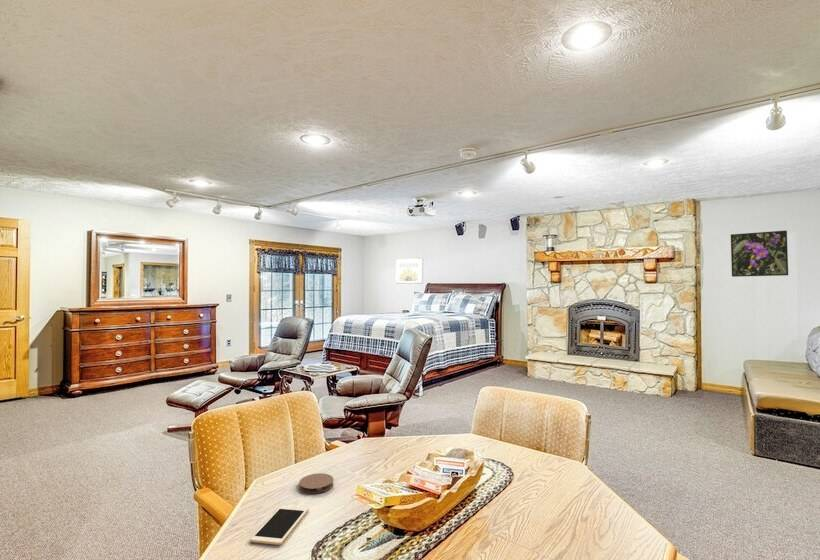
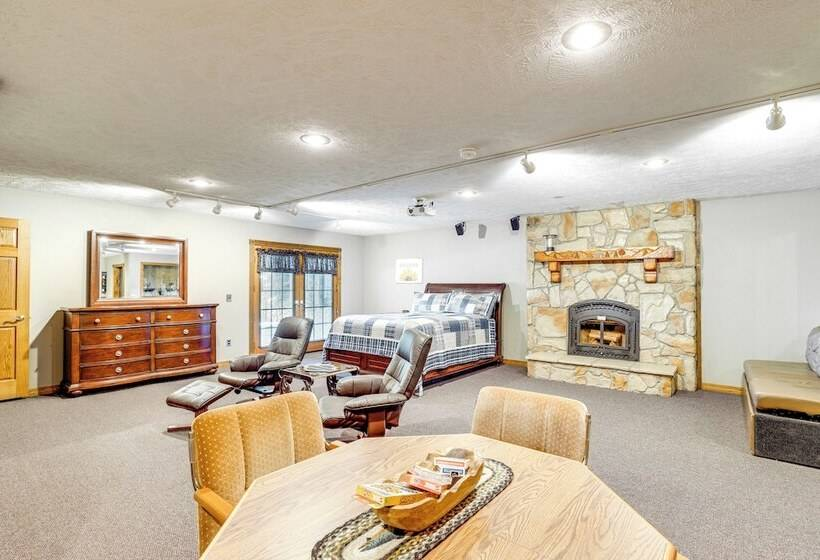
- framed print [730,229,789,278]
- coaster [298,472,334,494]
- cell phone [249,504,310,546]
